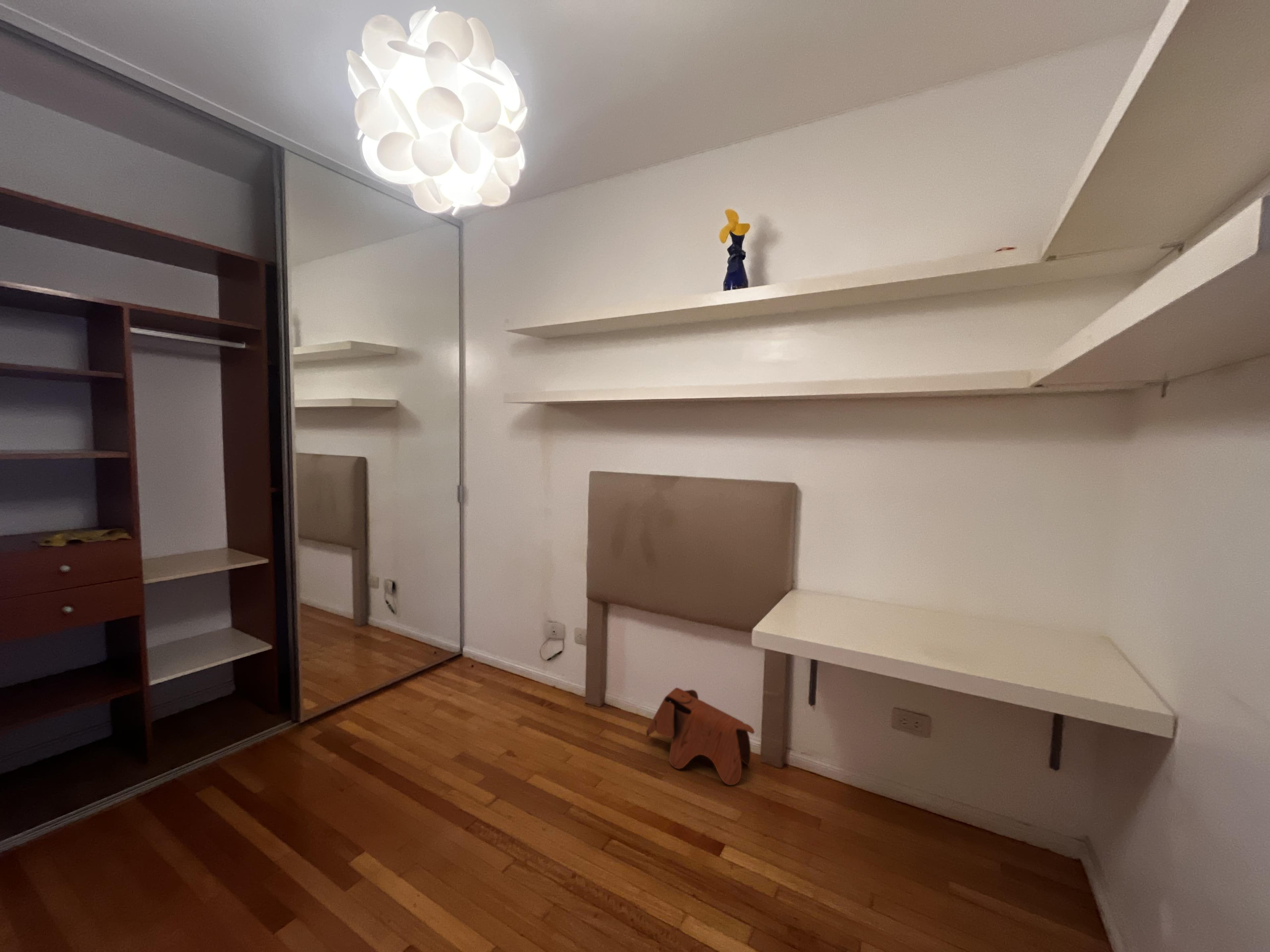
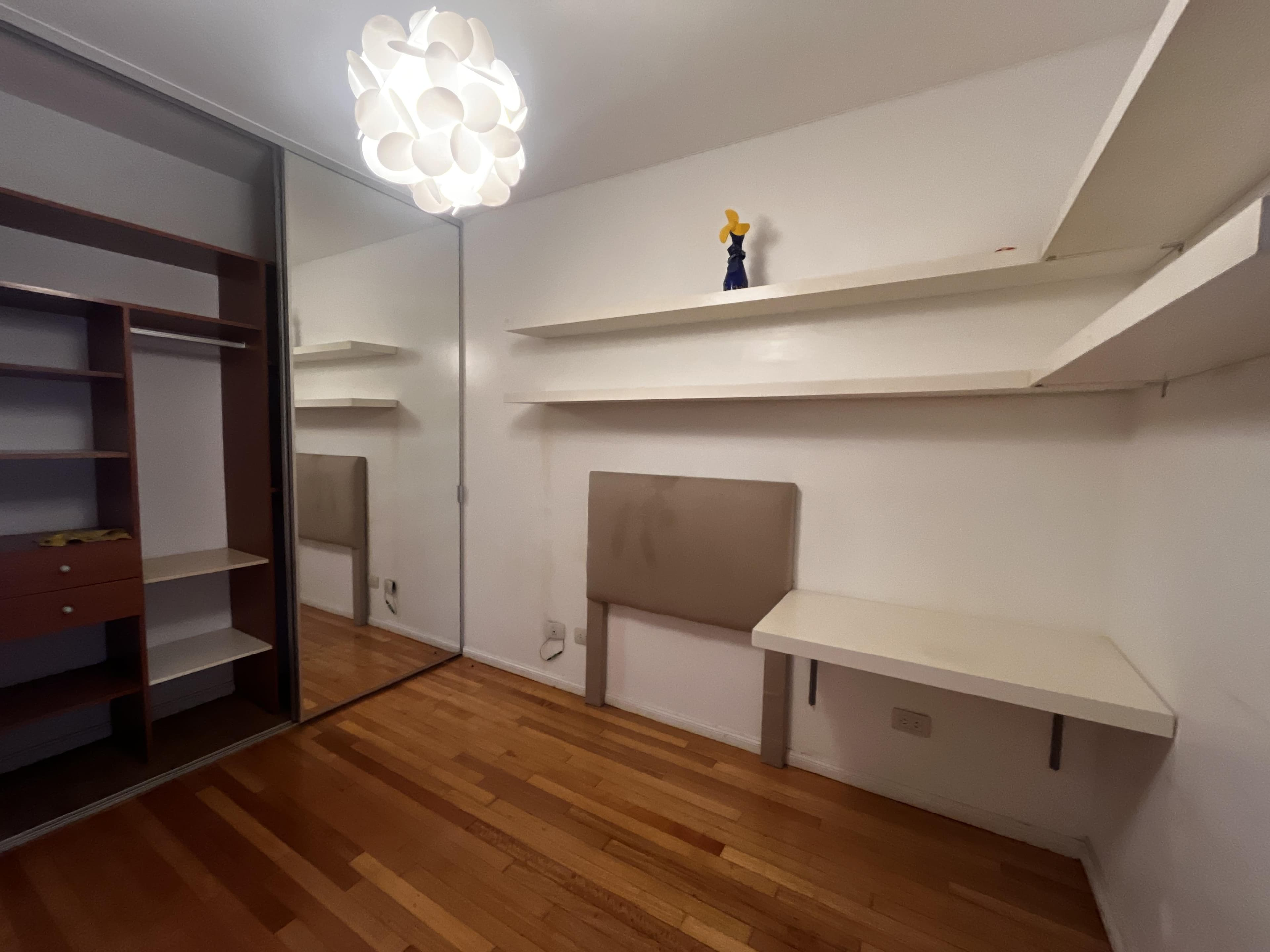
- toy elephant [646,687,755,785]
